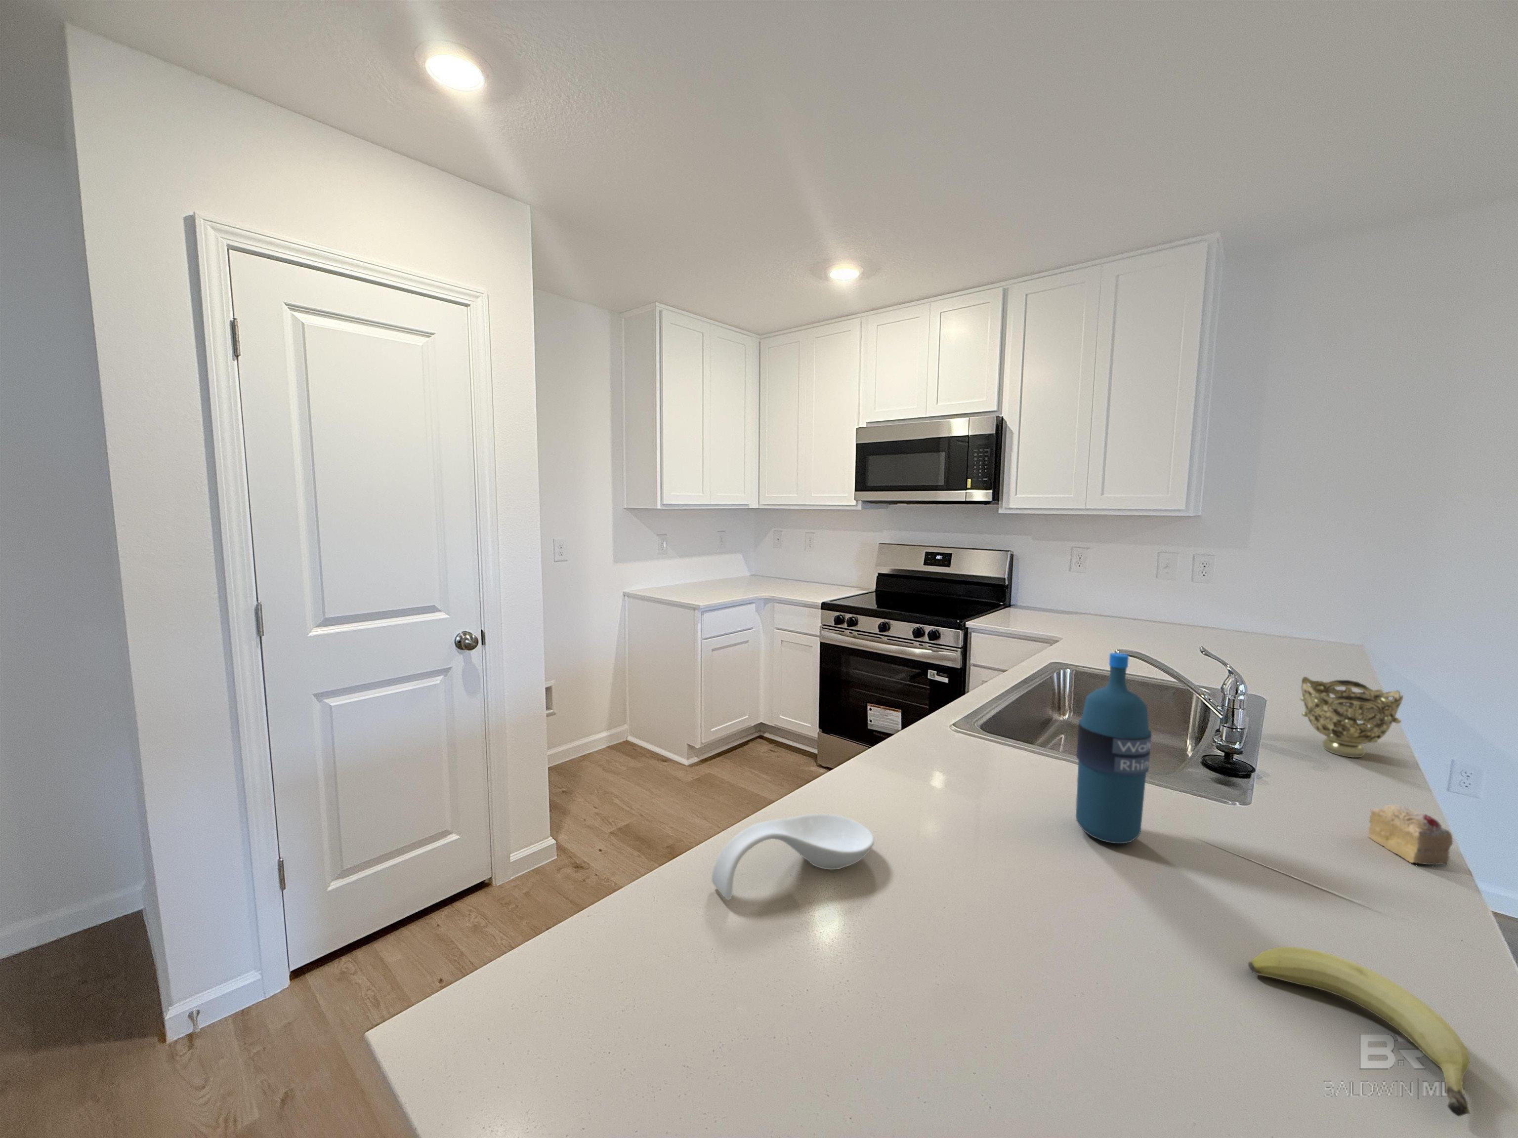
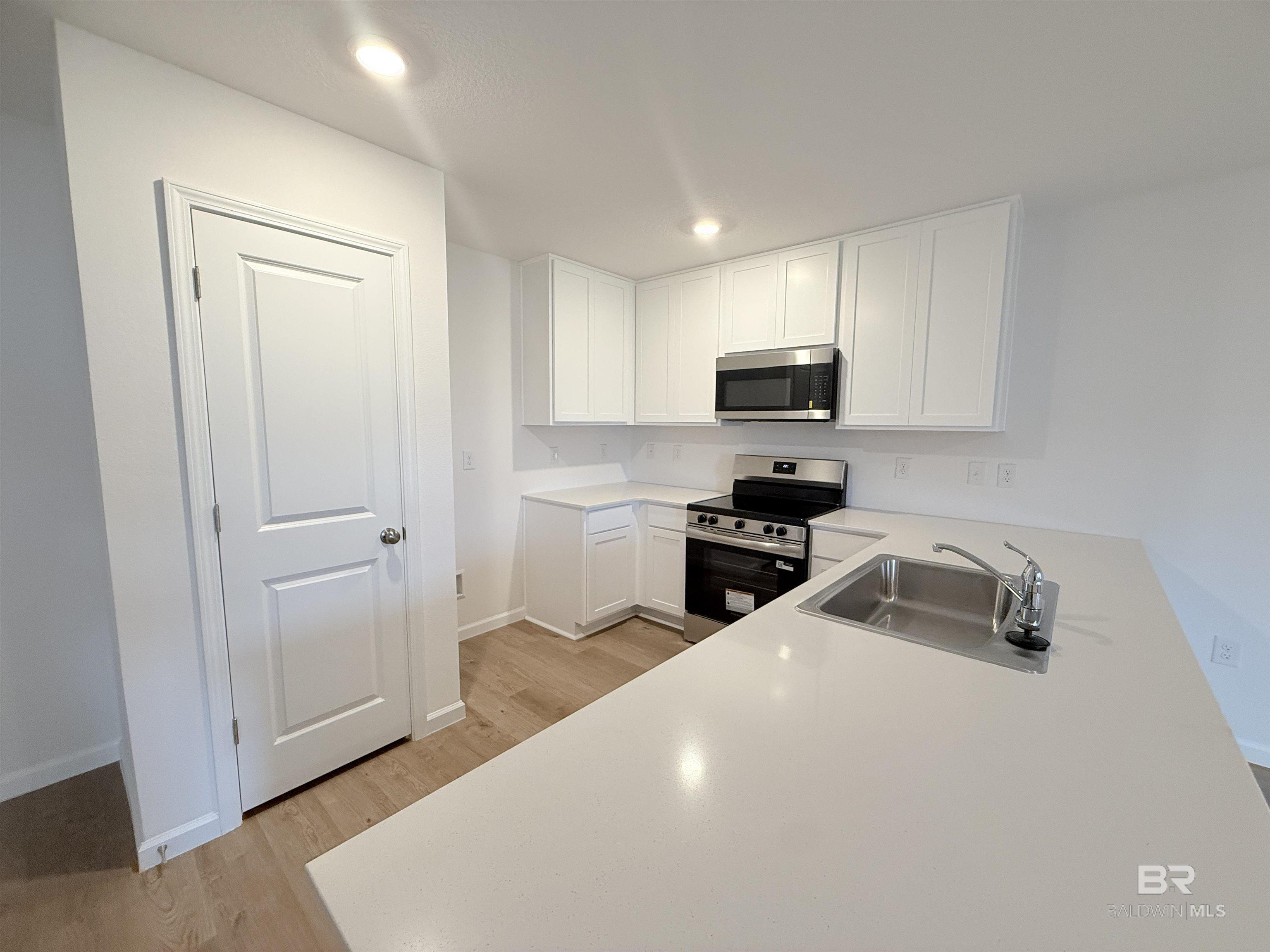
- fruit [1247,947,1471,1118]
- decorative bowl [1299,677,1404,758]
- water bottle [1076,653,1152,844]
- spoon rest [711,814,875,900]
- cake slice [1367,804,1453,867]
